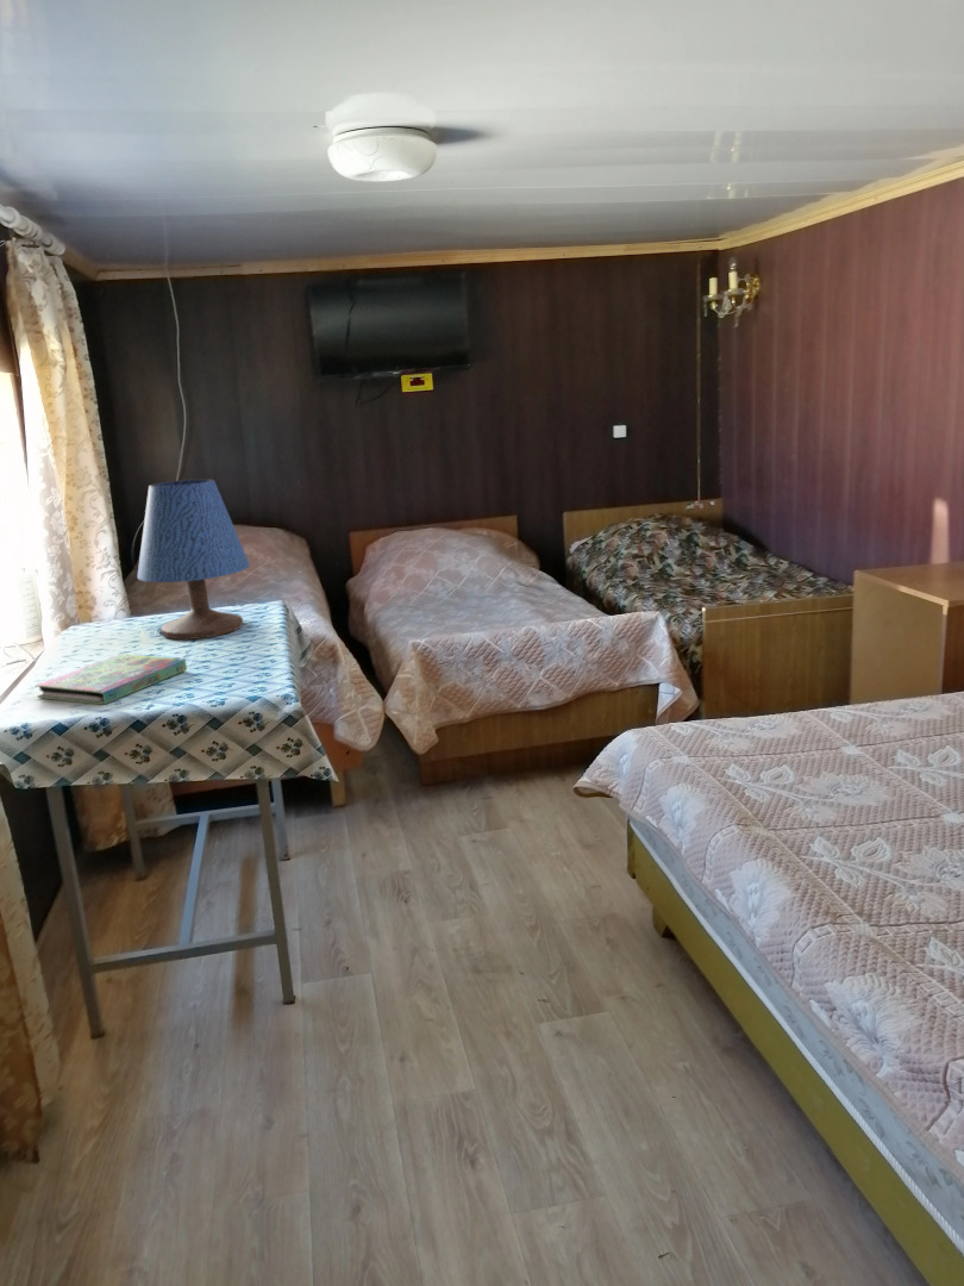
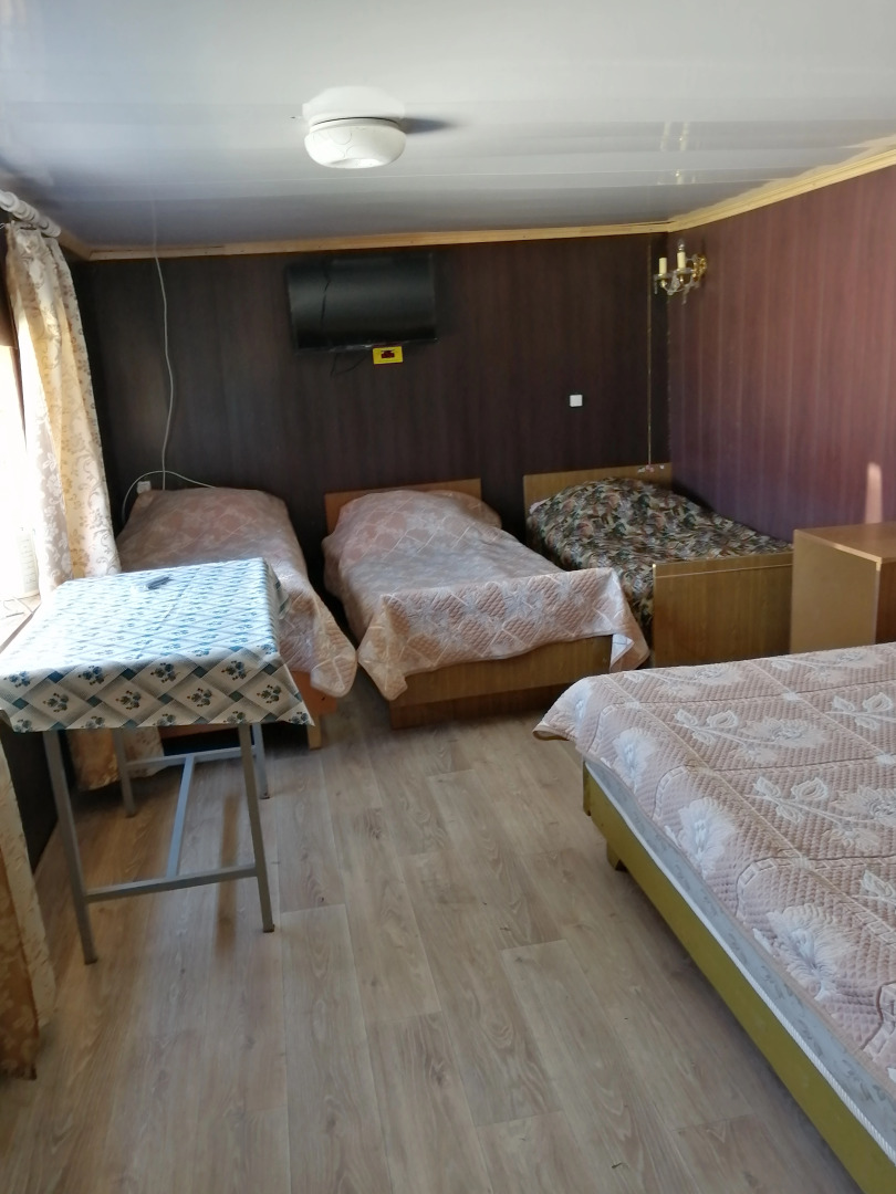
- book [35,653,188,705]
- table lamp [136,477,251,641]
